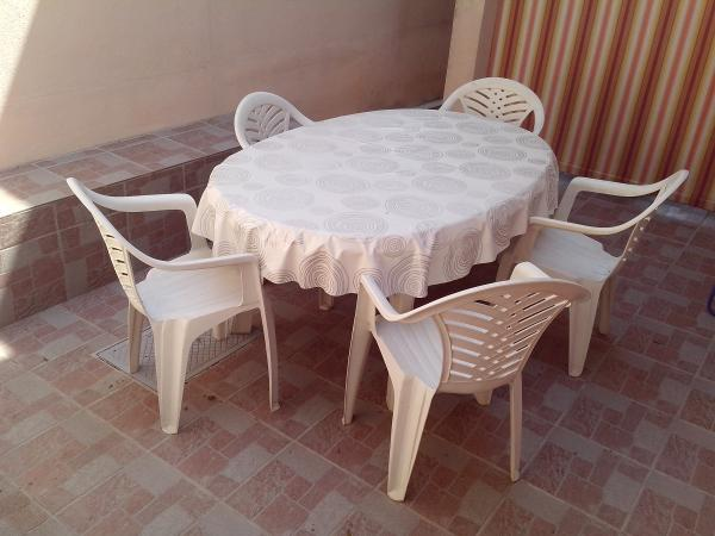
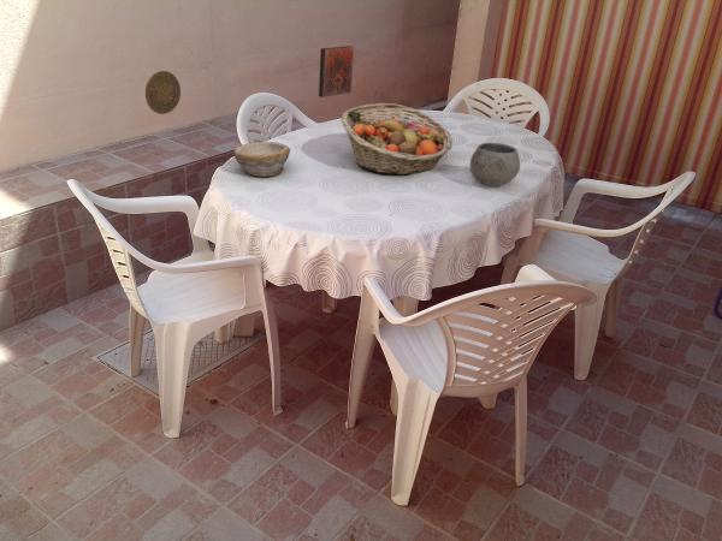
+ bowl [232,141,291,178]
+ decorative tile [318,44,355,99]
+ fruit basket [341,102,454,176]
+ decorative plate [144,70,182,115]
+ bowl [469,142,521,188]
